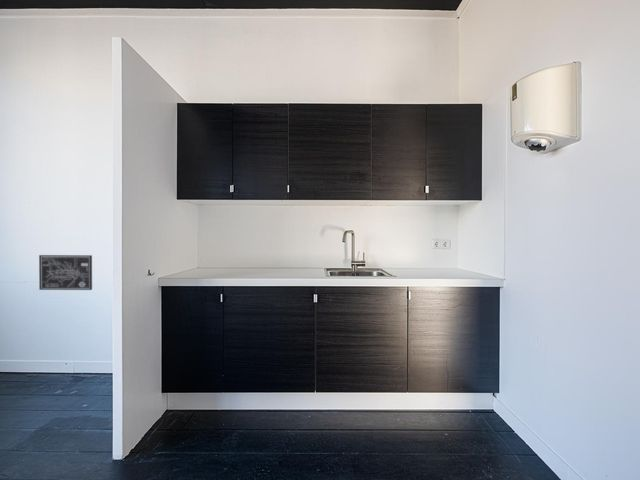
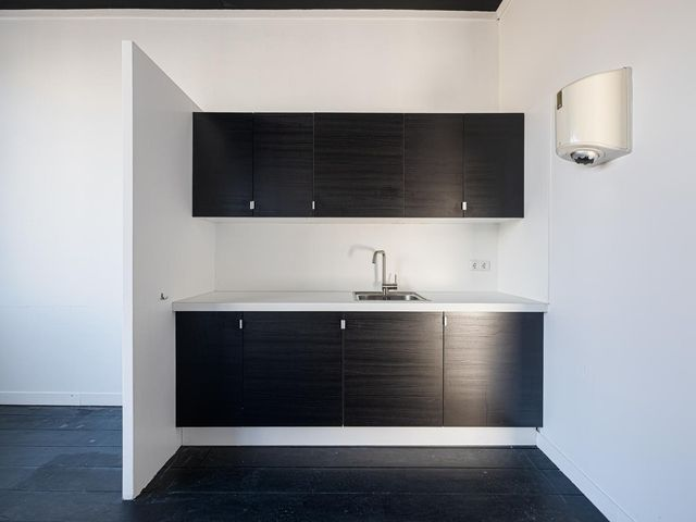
- wall art [38,254,93,291]
